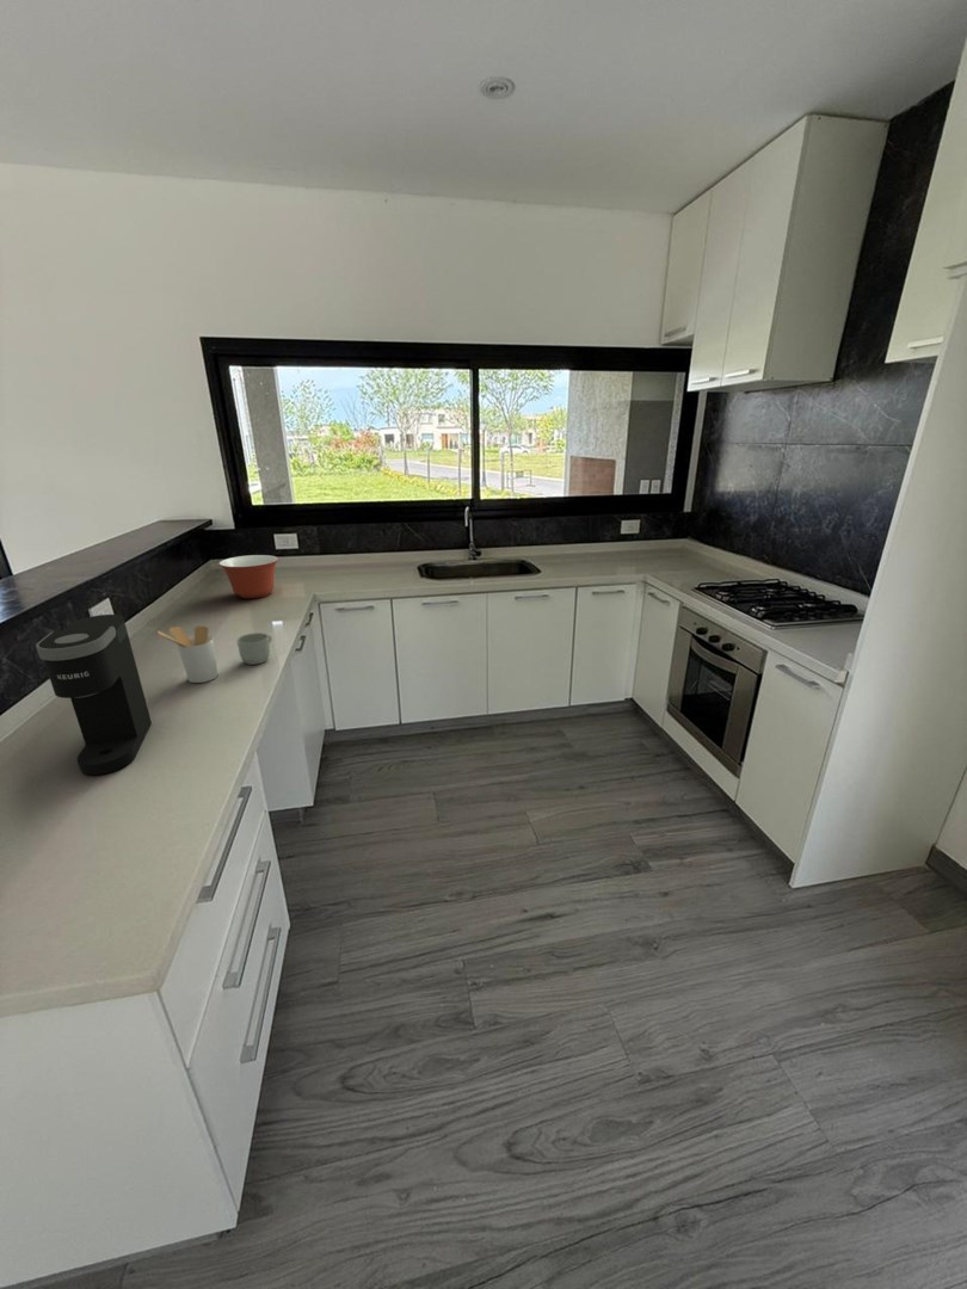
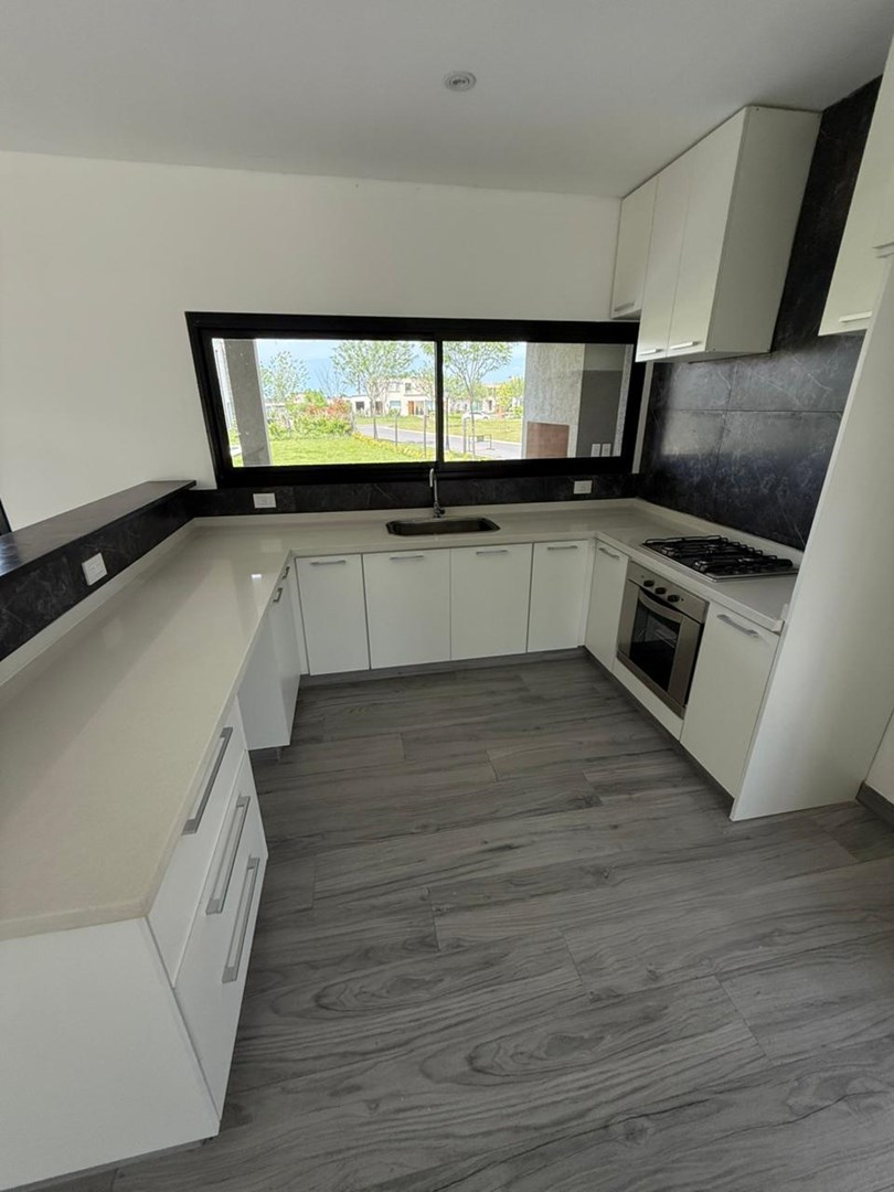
- mixing bowl [217,554,279,599]
- utensil holder [156,624,218,684]
- mug [235,631,272,666]
- coffee maker [35,613,153,776]
